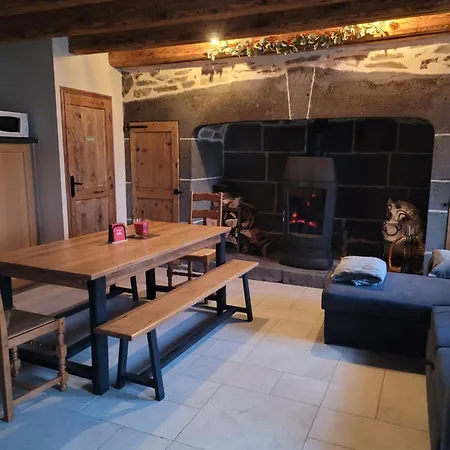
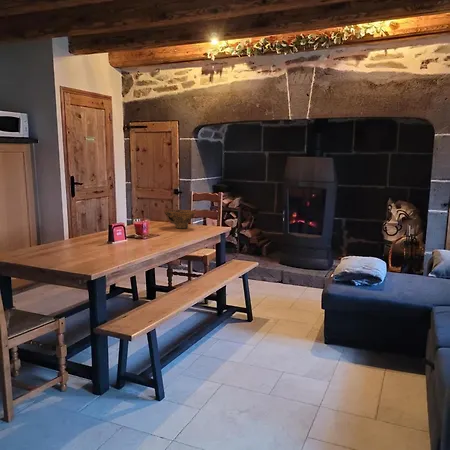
+ bowl [162,208,197,229]
